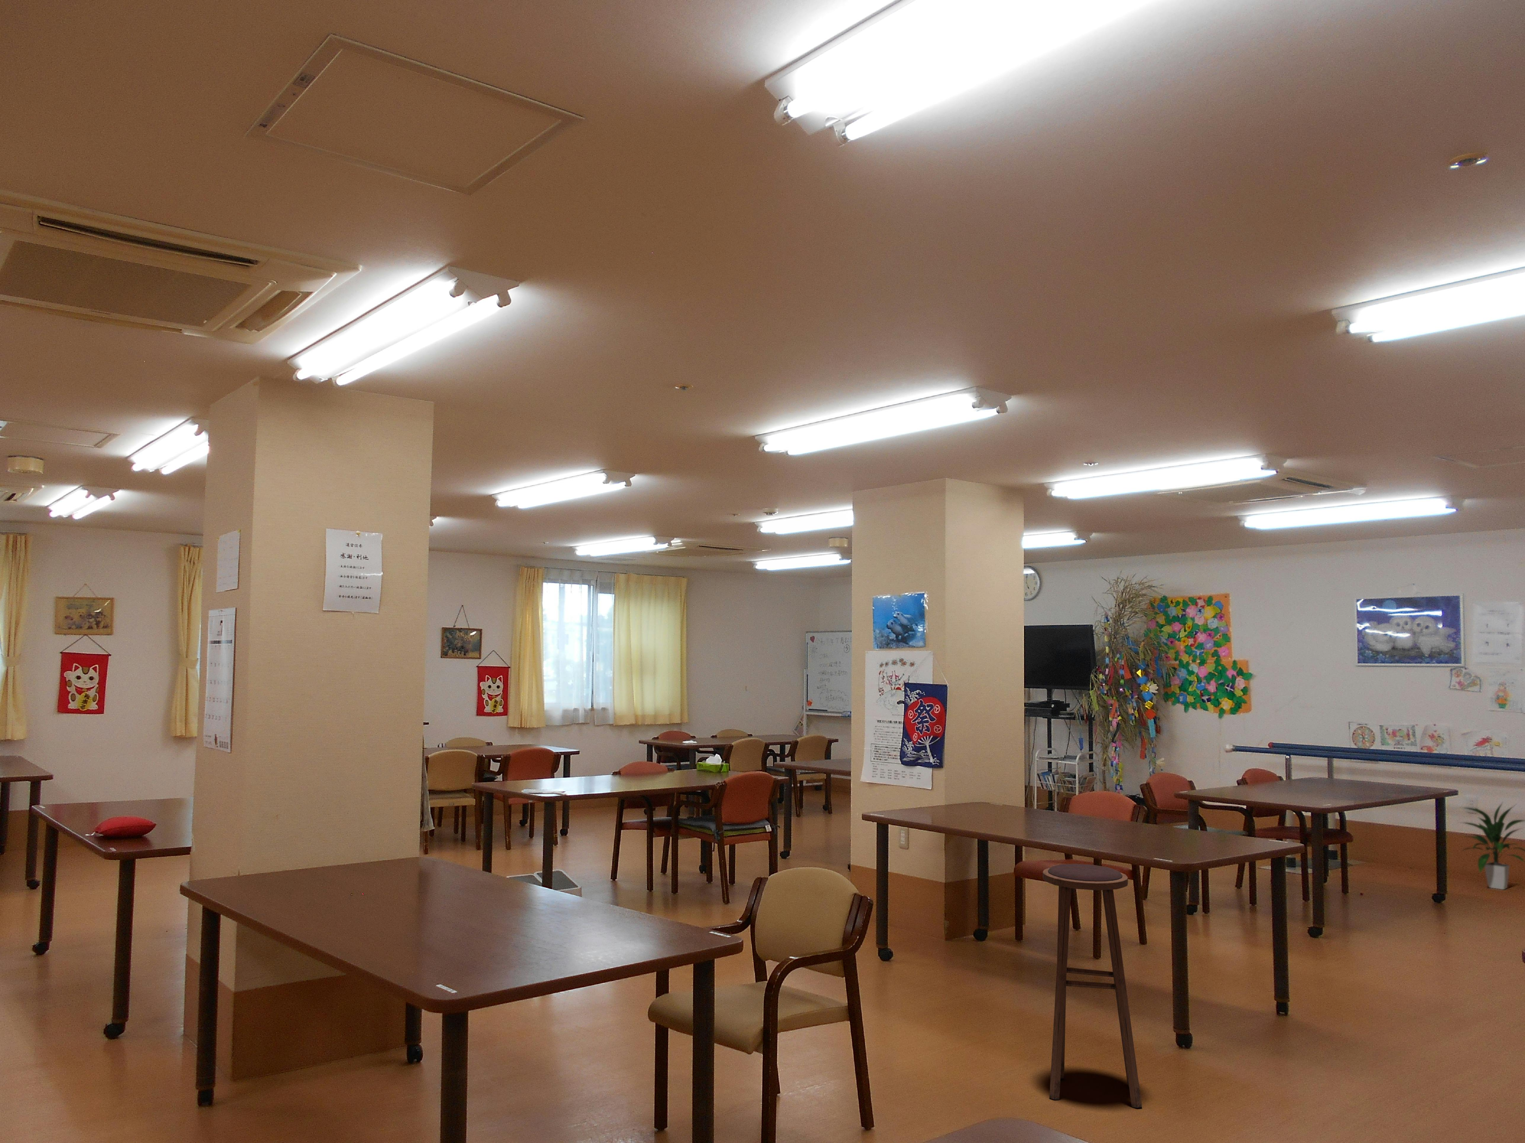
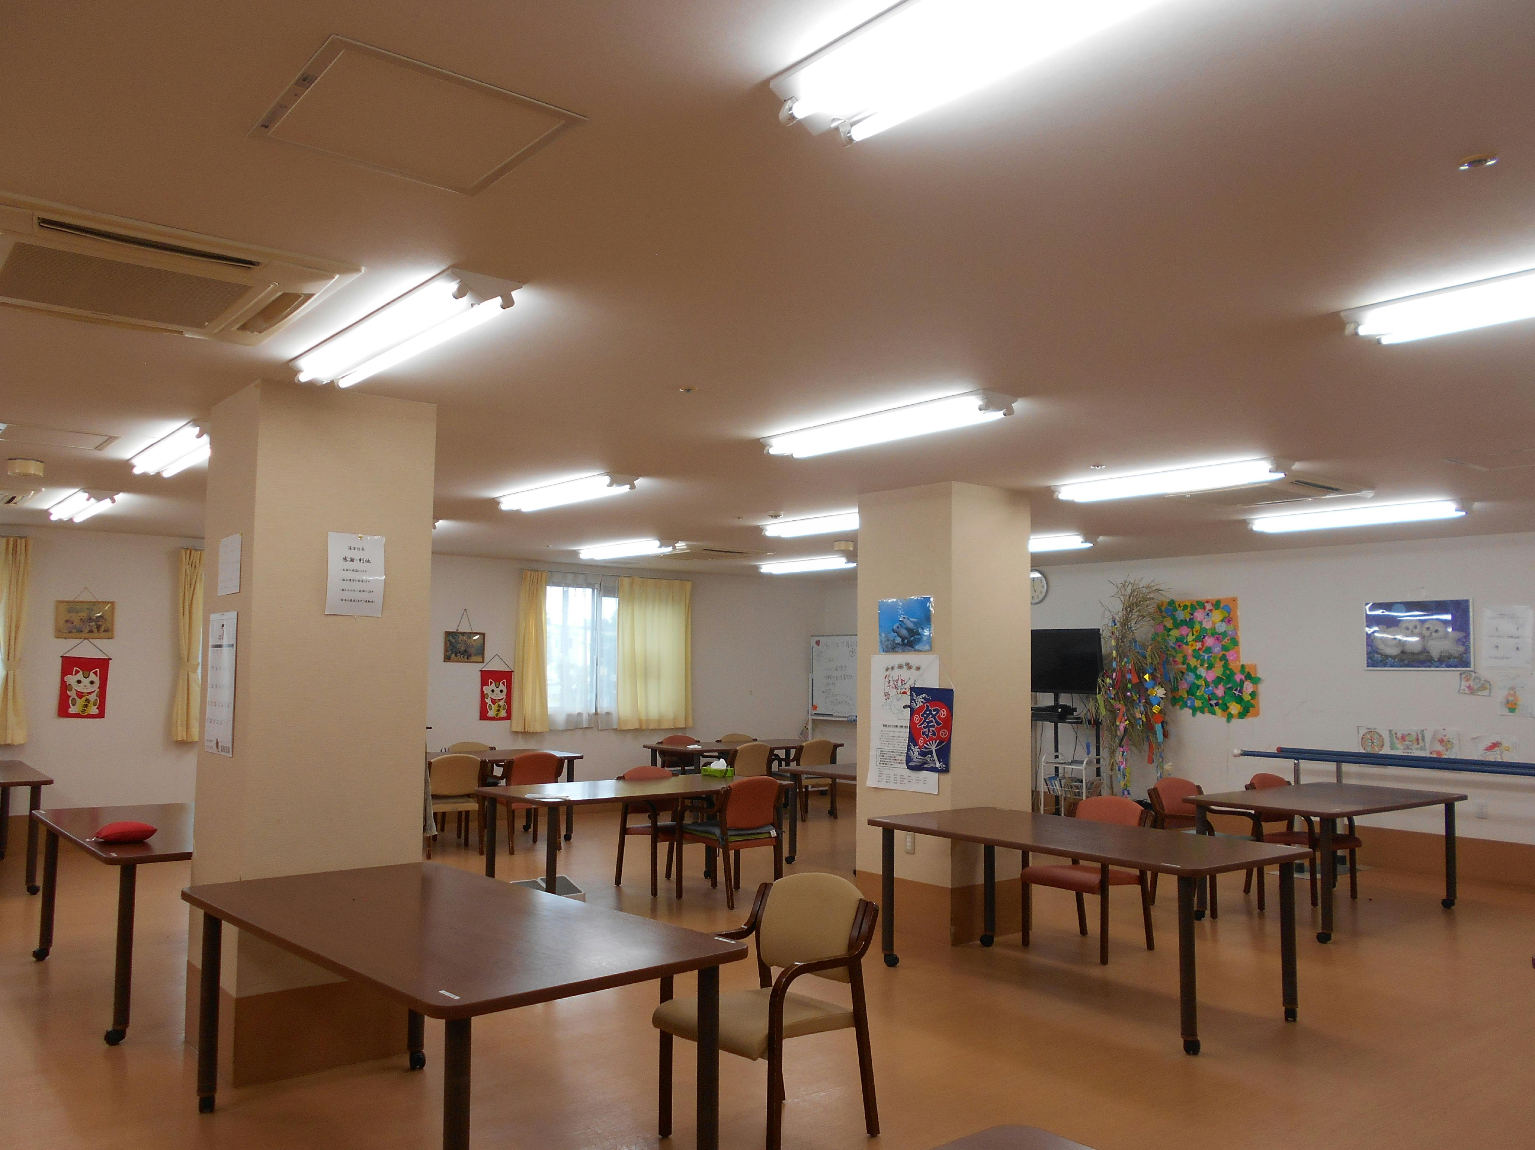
- stool [1042,863,1142,1108]
- indoor plant [1457,801,1525,890]
